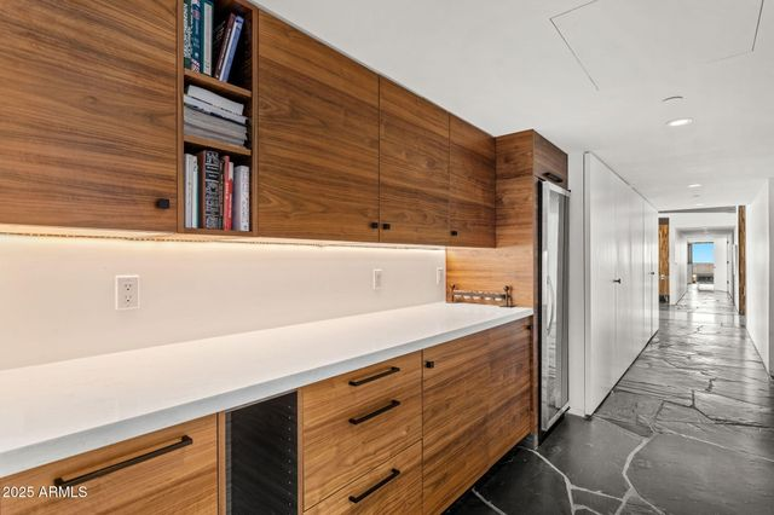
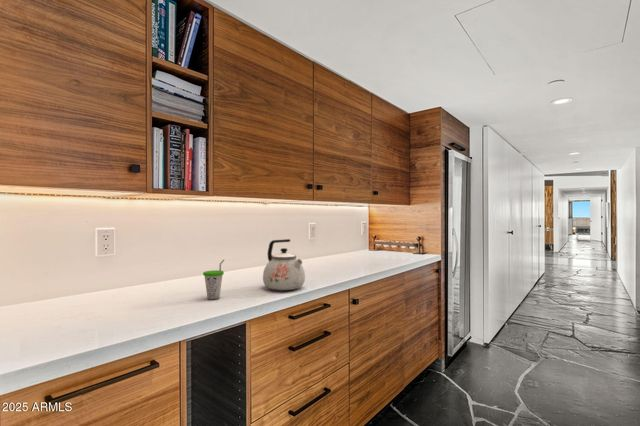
+ cup [202,258,225,301]
+ kettle [262,238,306,291]
